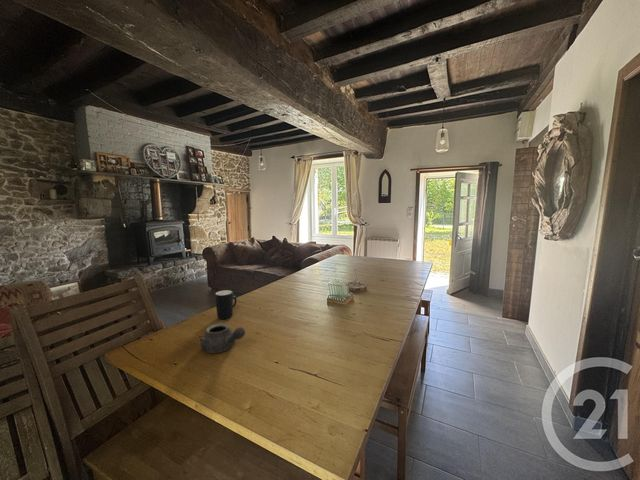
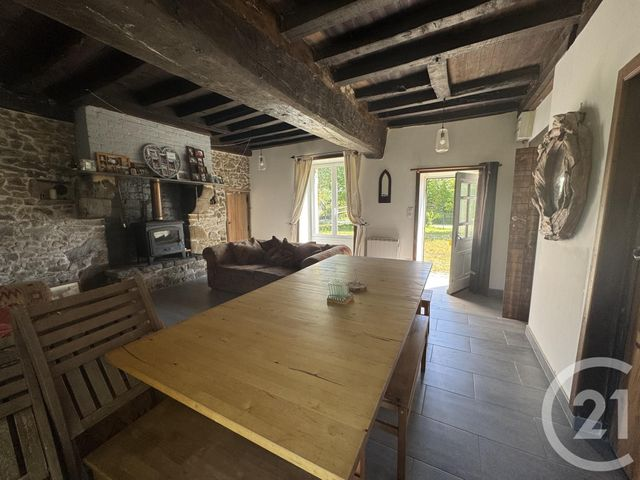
- teapot [199,322,246,354]
- mug [214,289,238,320]
